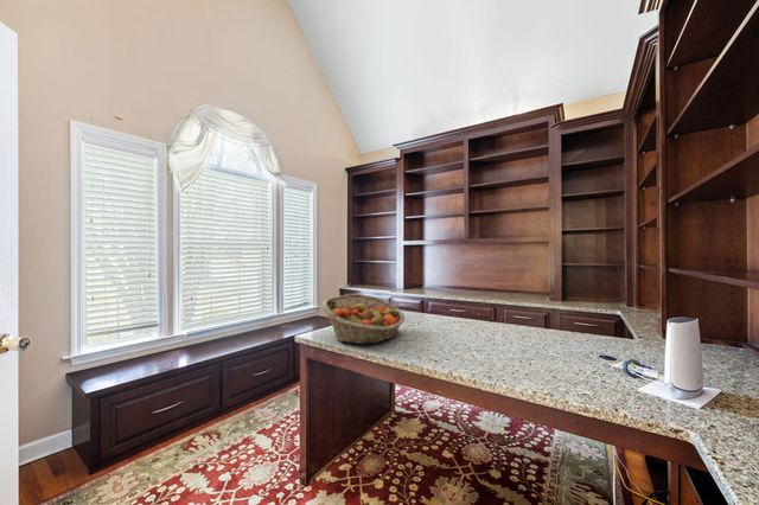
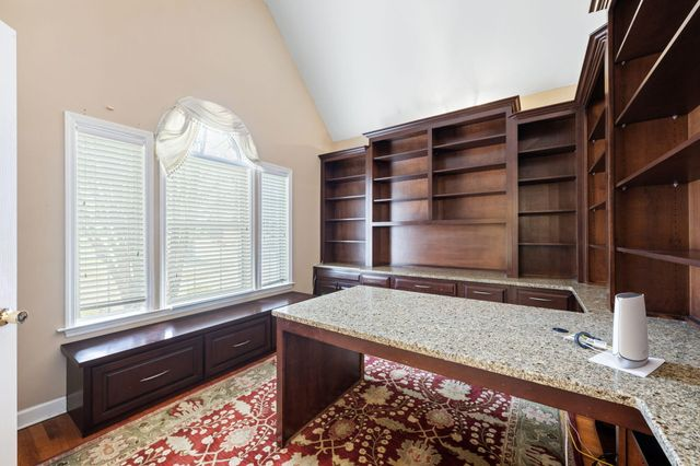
- fruit basket [321,293,406,345]
